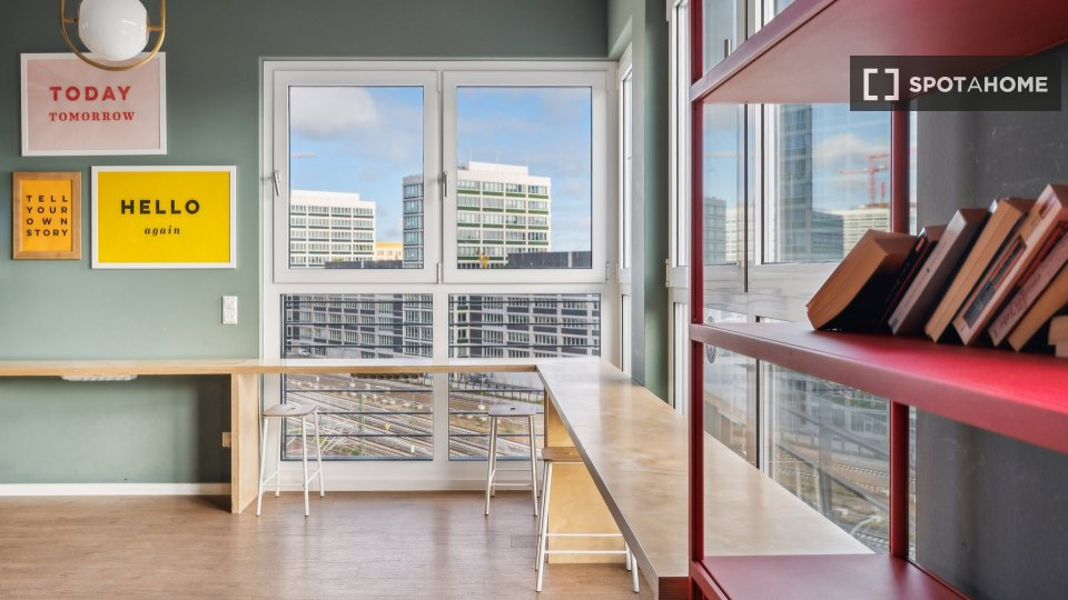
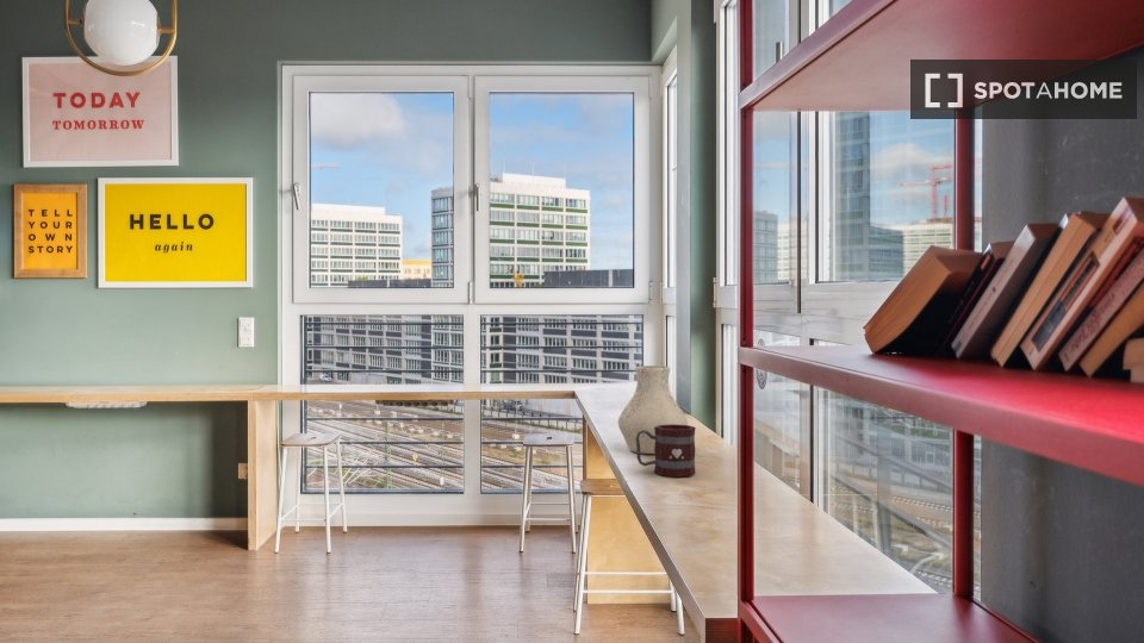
+ mug [635,424,697,477]
+ vase [617,364,689,455]
